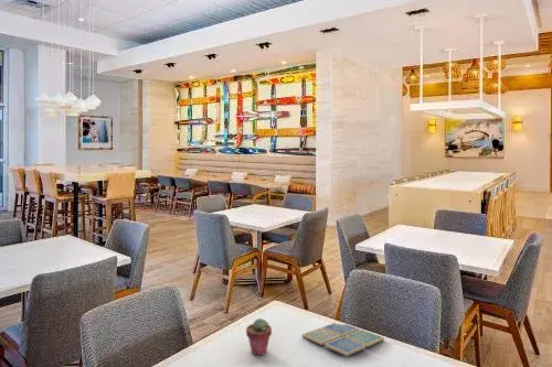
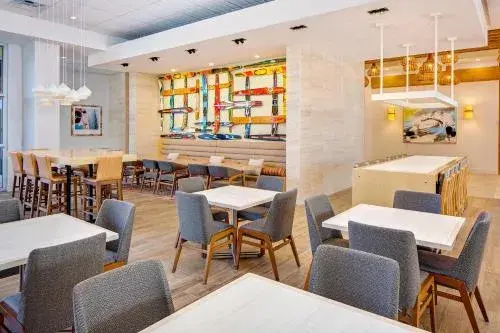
- drink coaster [301,322,385,357]
- potted succulent [245,317,273,356]
